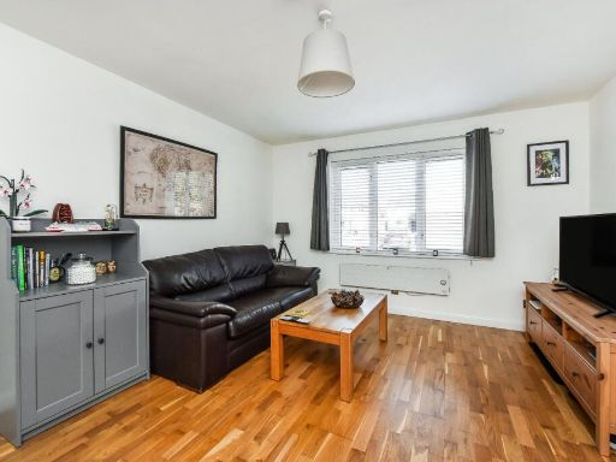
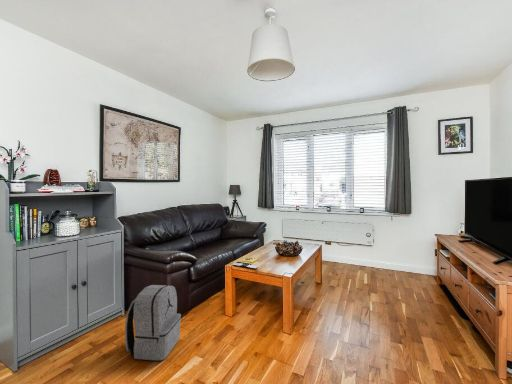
+ backpack [124,284,182,361]
